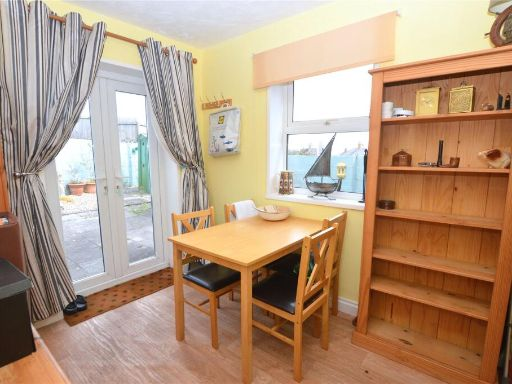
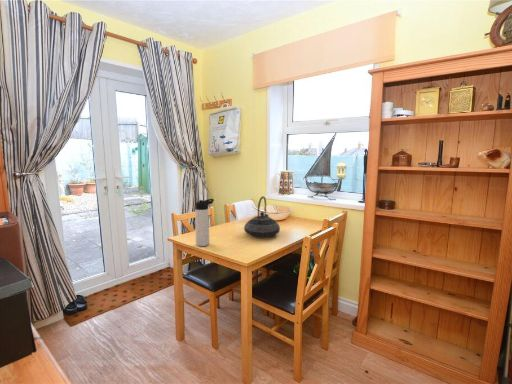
+ thermos bottle [194,198,215,247]
+ teapot [243,195,281,238]
